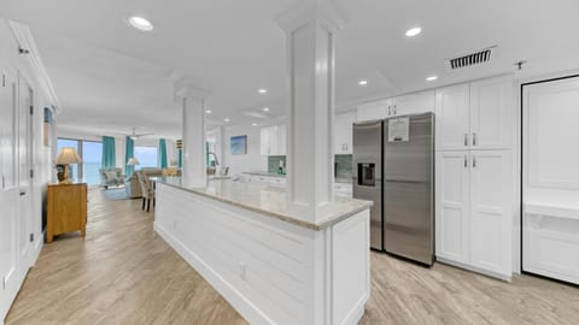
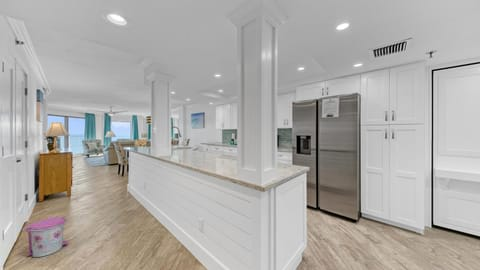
+ trash can [23,216,69,258]
